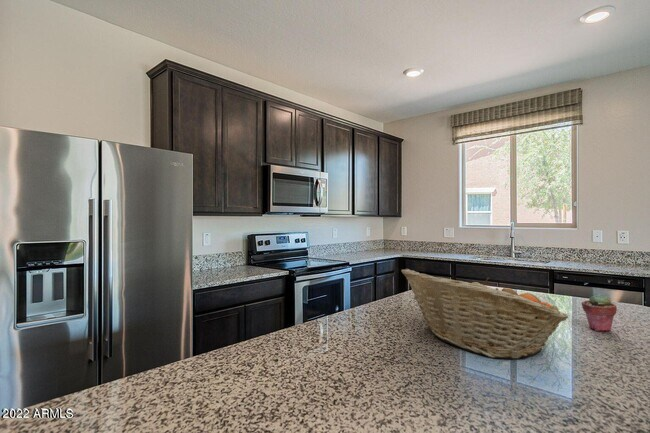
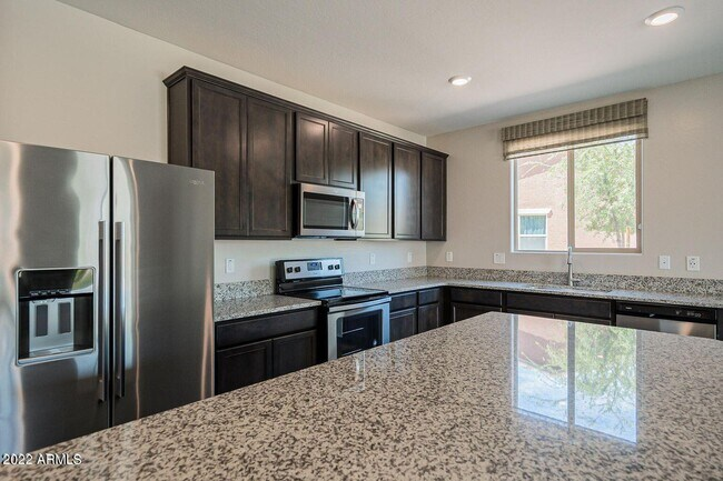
- fruit basket [401,268,569,360]
- potted succulent [581,292,618,332]
